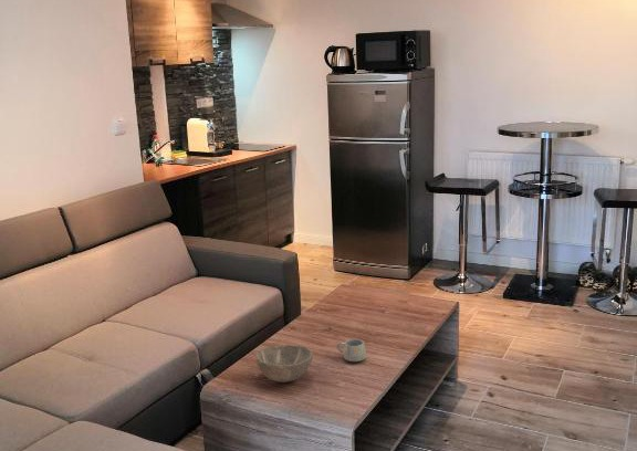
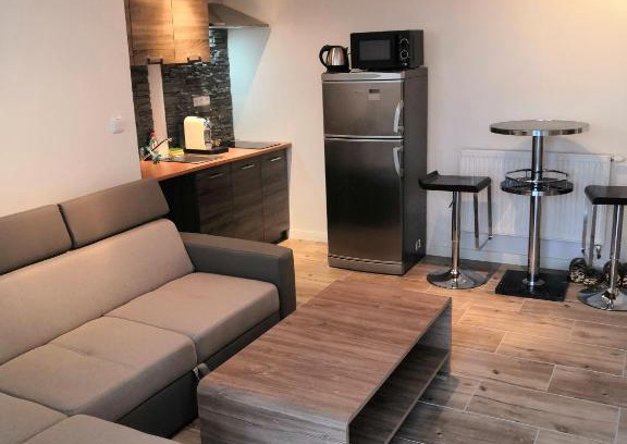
- bowl [254,344,314,384]
- mug [335,338,367,363]
